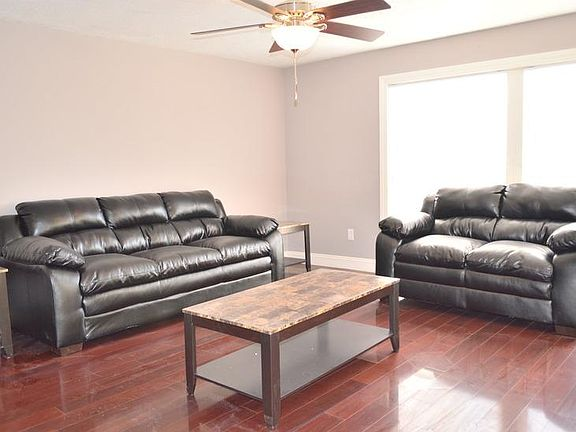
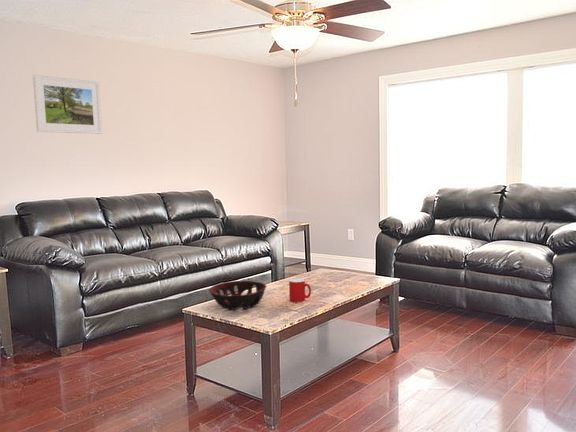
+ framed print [32,74,103,135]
+ cup [288,278,312,303]
+ decorative bowl [209,280,268,311]
